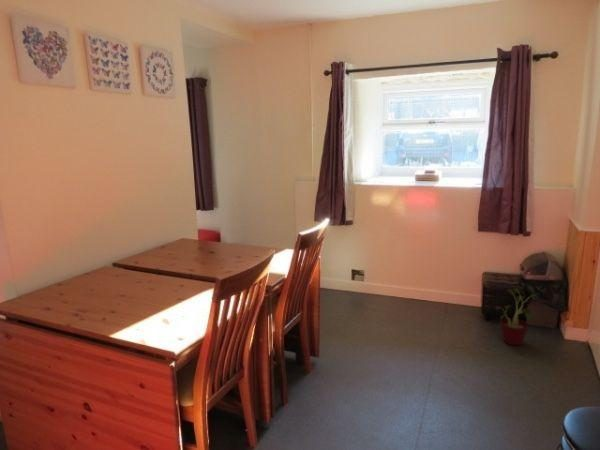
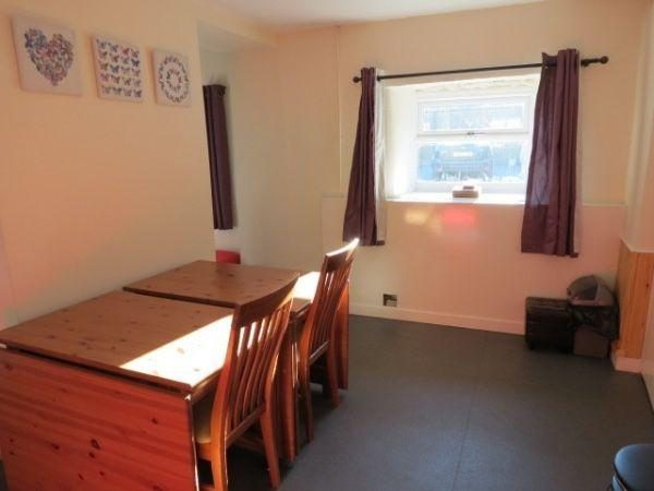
- potted plant [494,288,540,346]
